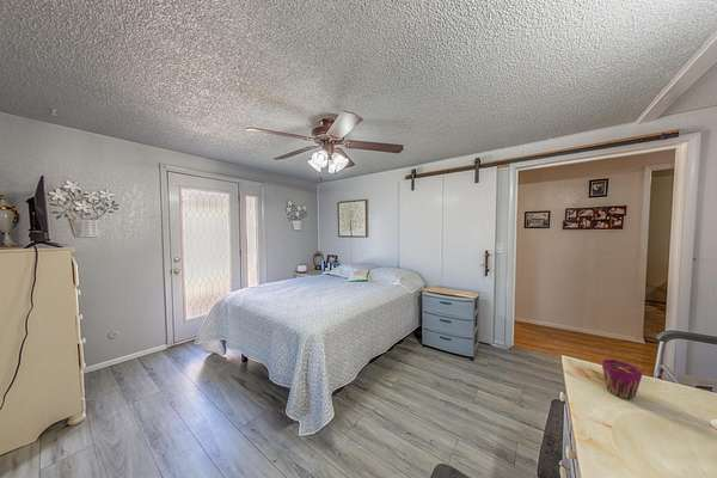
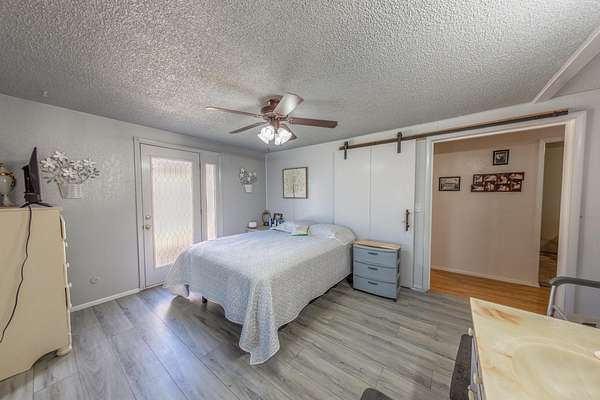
- cup [601,358,643,400]
